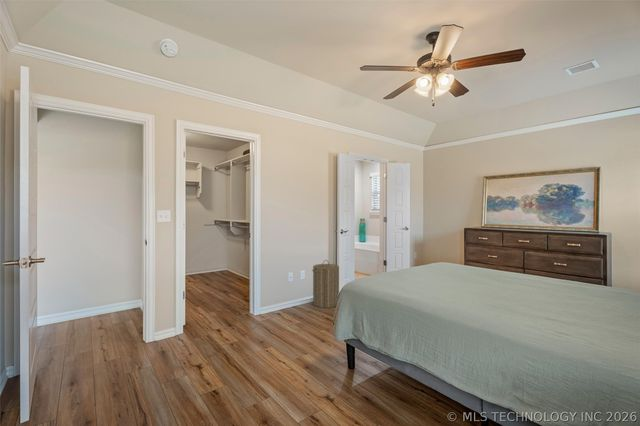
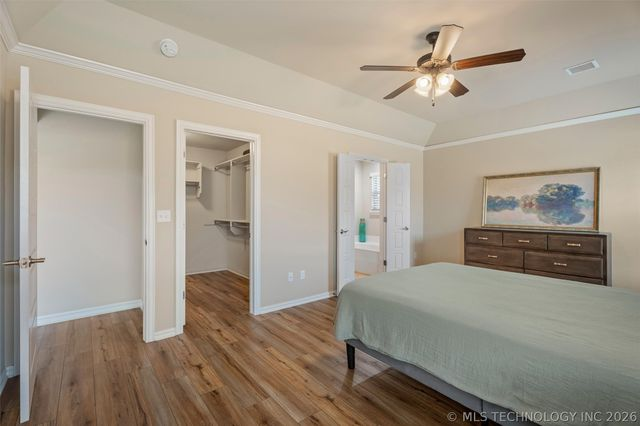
- laundry hamper [311,259,340,309]
